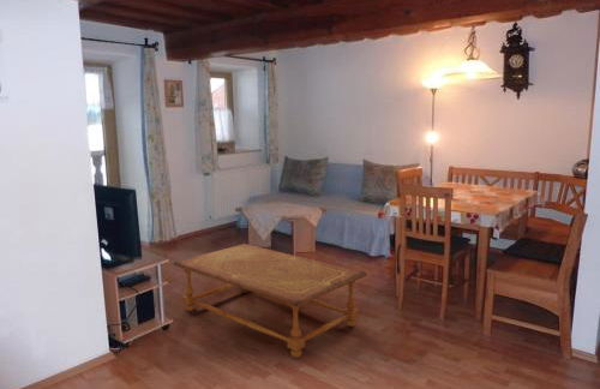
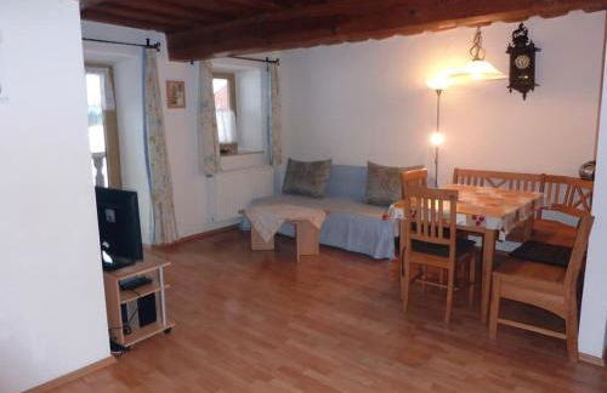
- coffee table [173,243,368,359]
